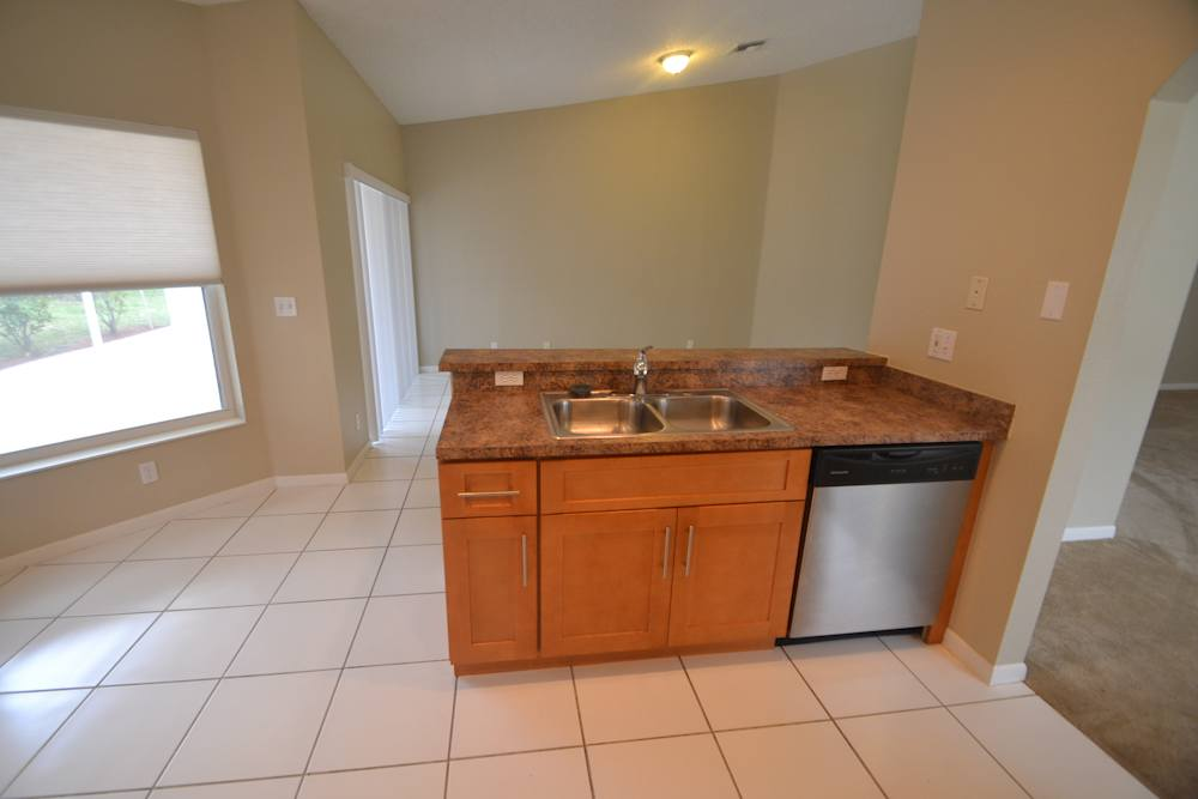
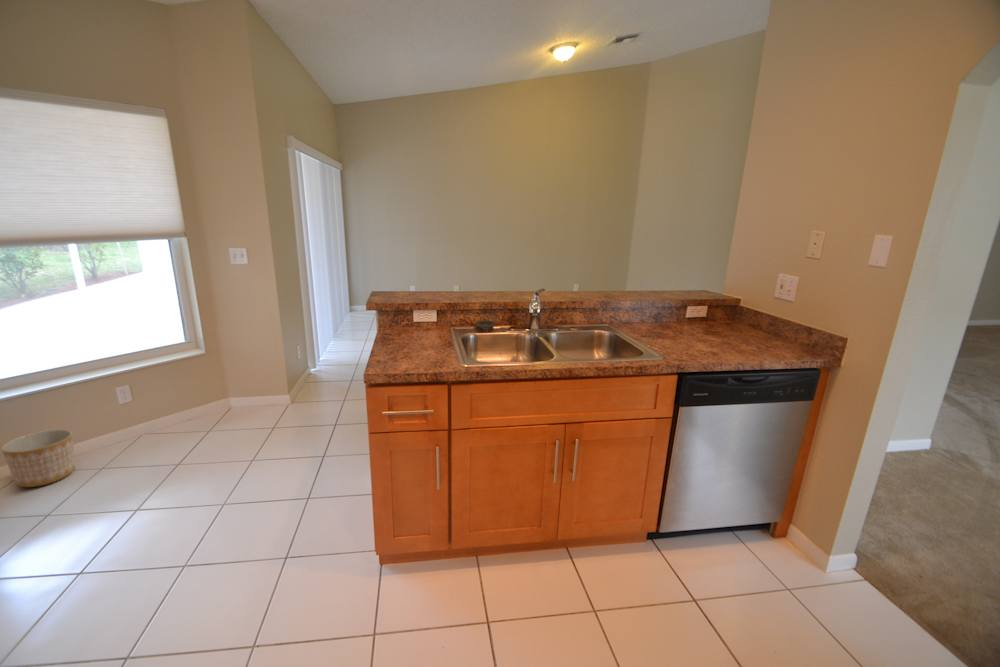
+ planter [0,428,76,488]
